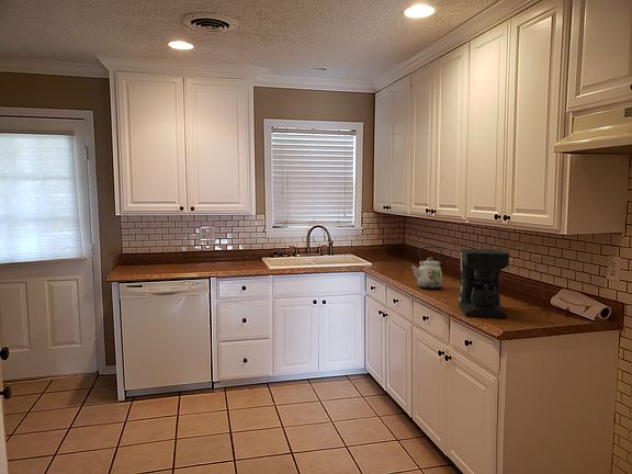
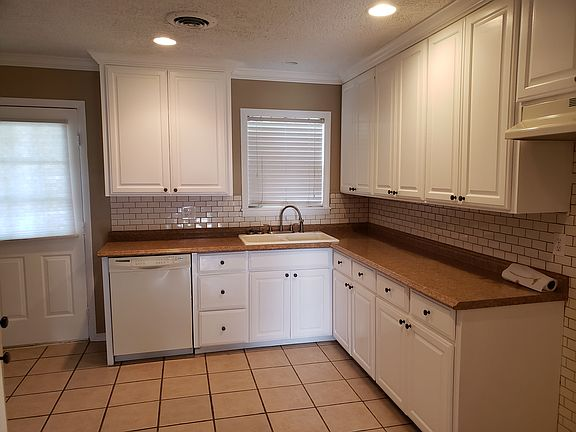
- coffee maker [458,248,510,318]
- kettle [408,246,443,290]
